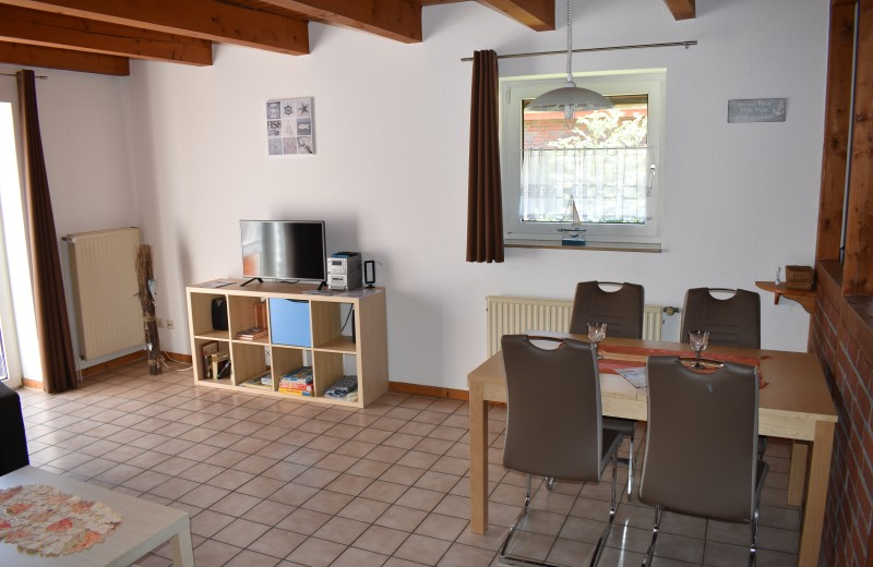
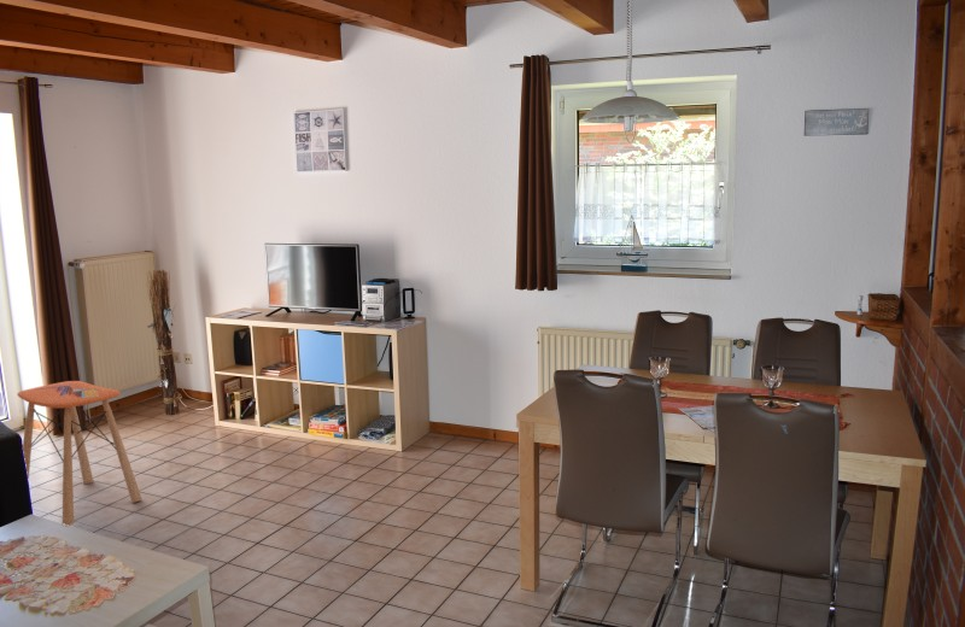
+ side table [16,380,144,527]
